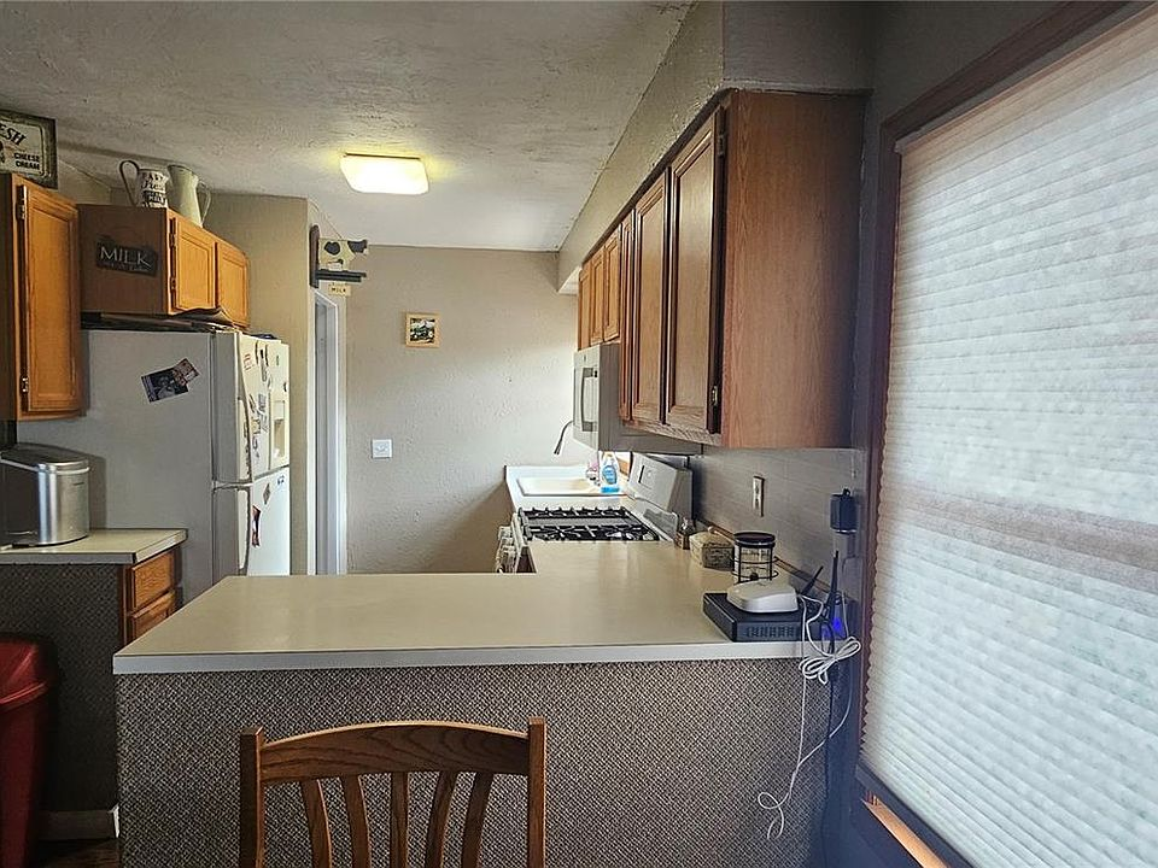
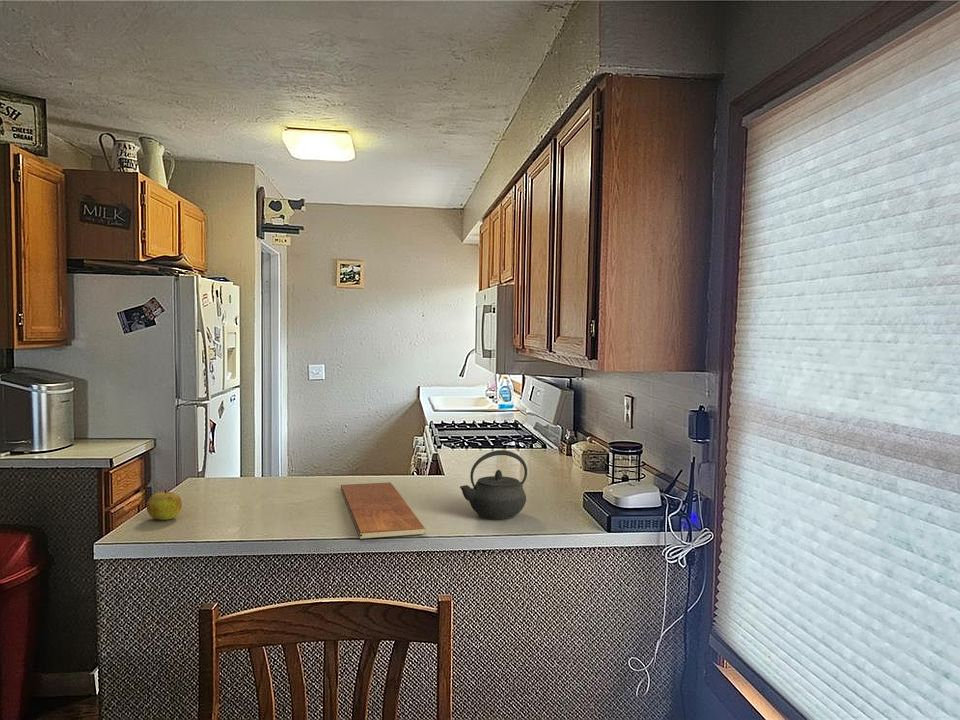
+ kettle [459,449,528,520]
+ apple [146,489,183,521]
+ chopping board [340,481,427,540]
